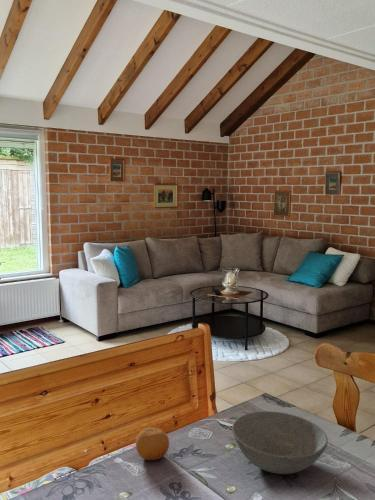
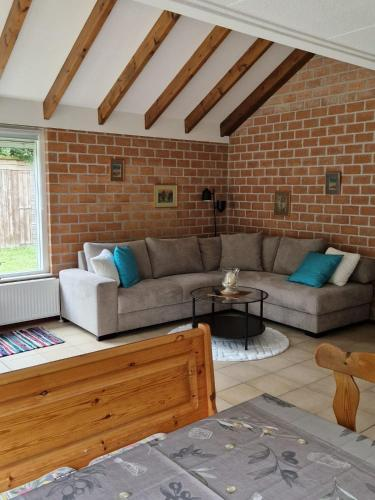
- bowl [231,410,329,475]
- fruit [135,427,170,461]
